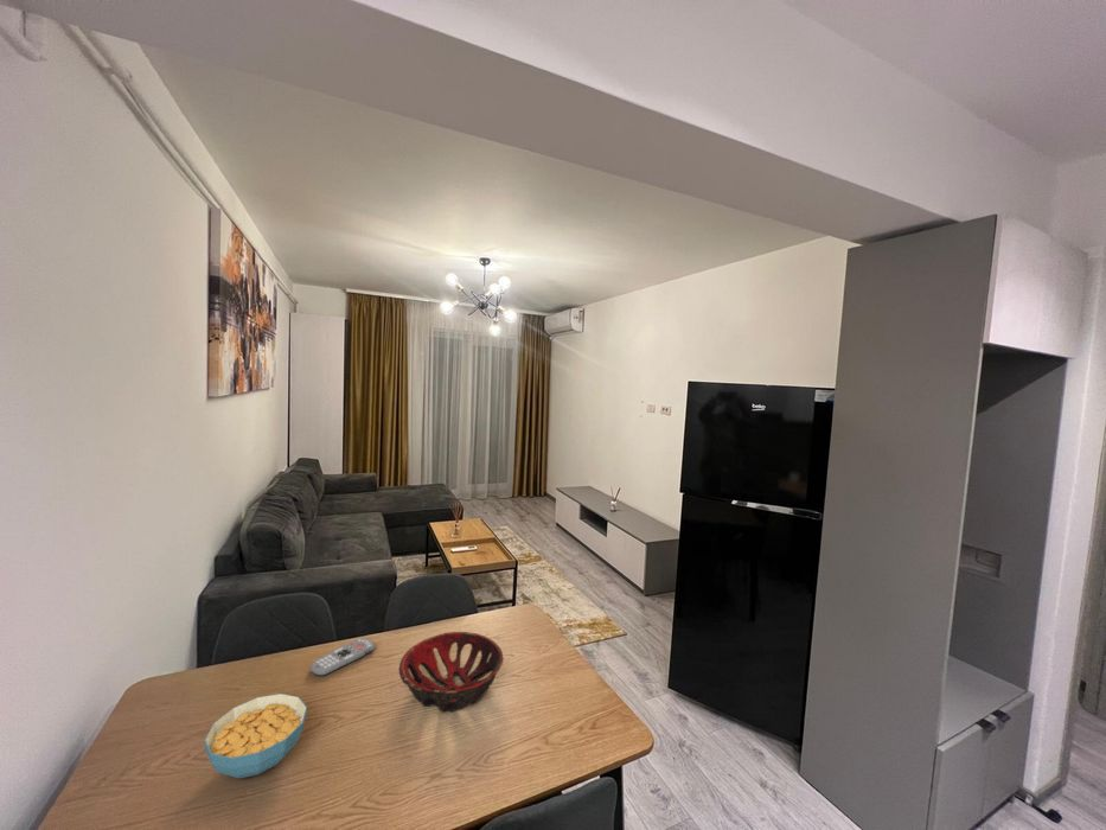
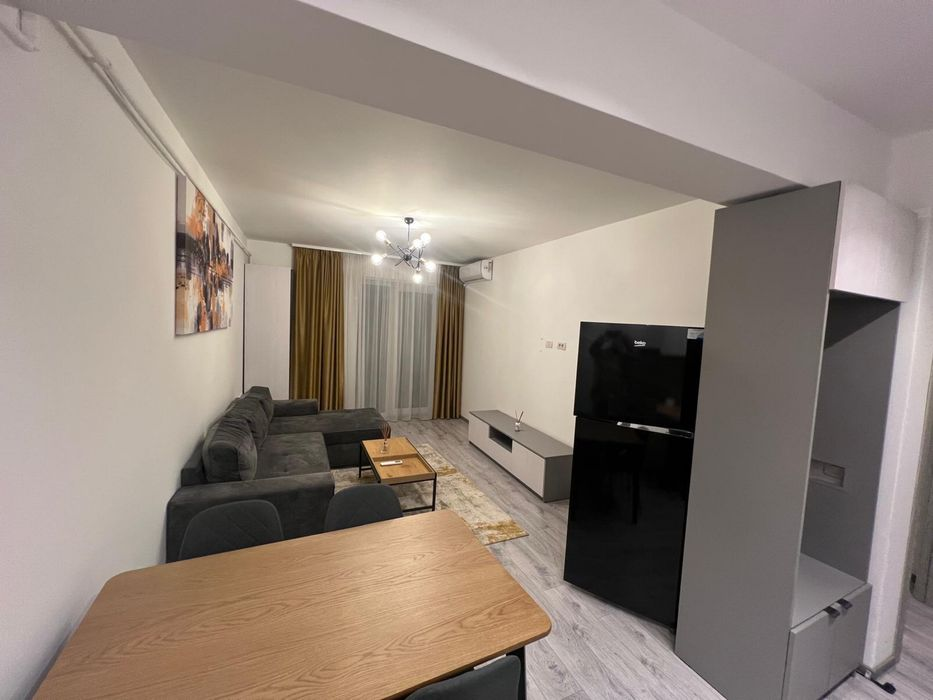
- decorative bowl [397,631,504,713]
- cereal bowl [203,692,308,779]
- remote control [309,637,377,677]
